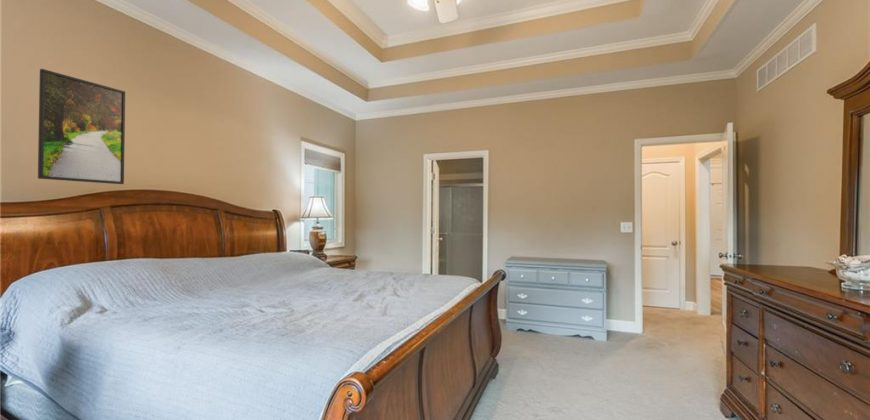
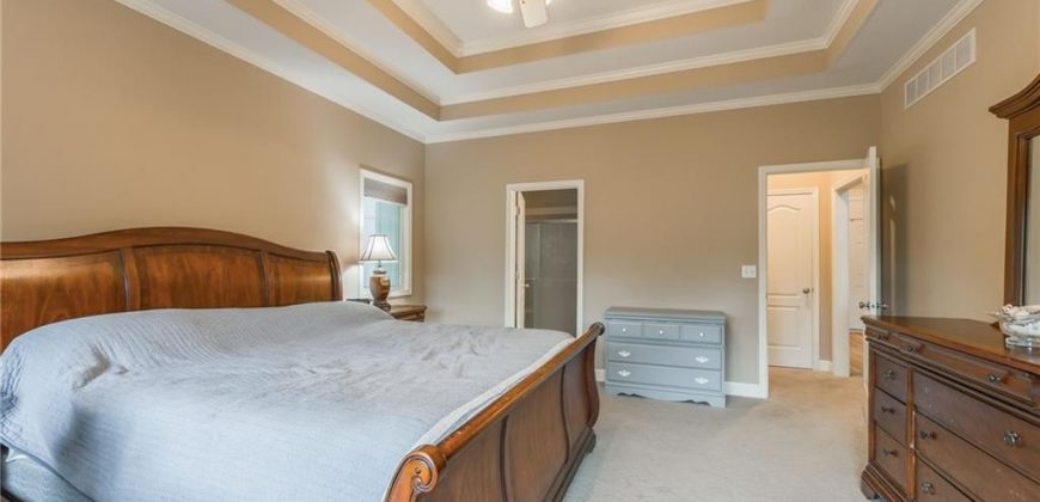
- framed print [37,68,126,185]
